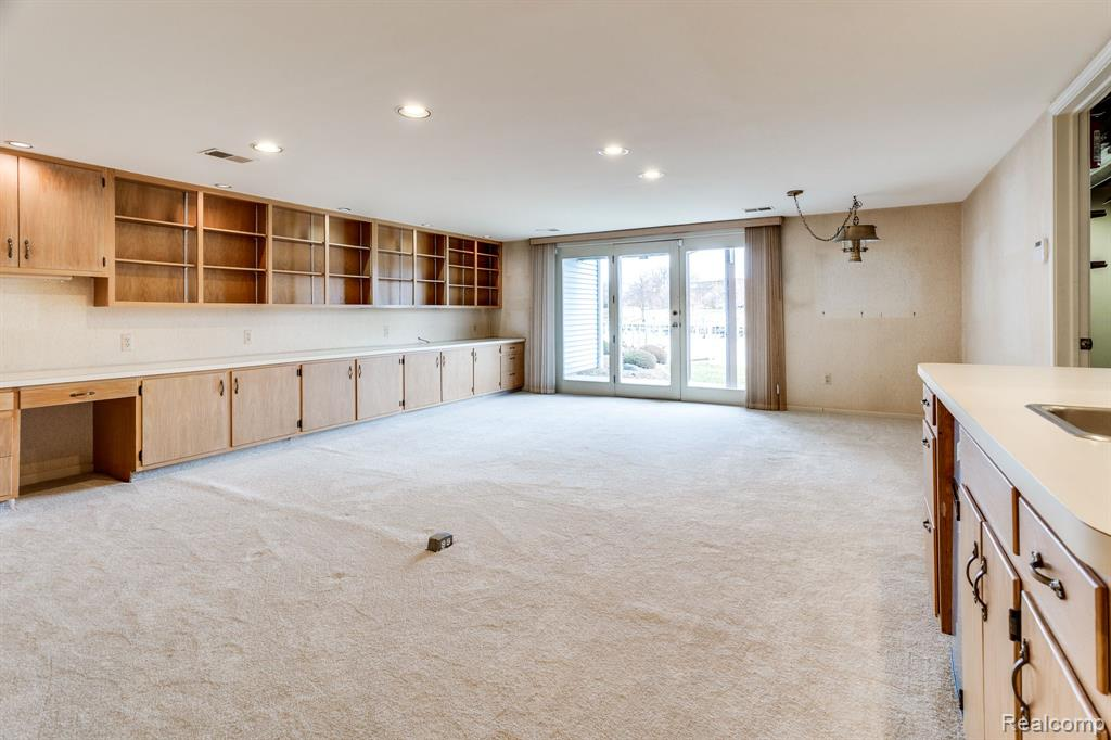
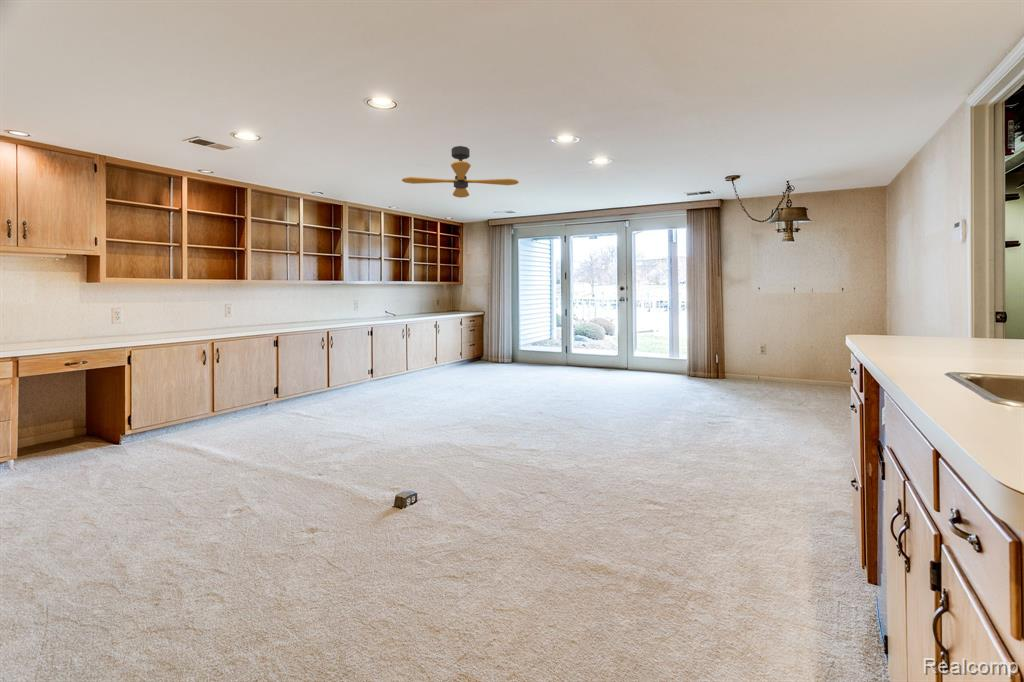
+ ceiling fan [401,145,520,199]
